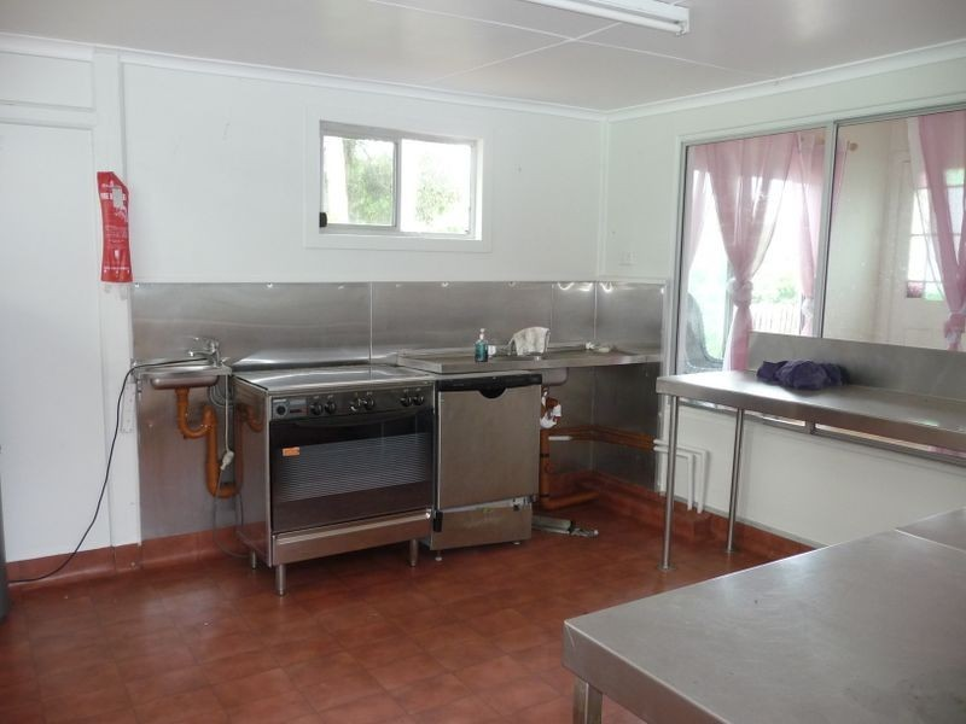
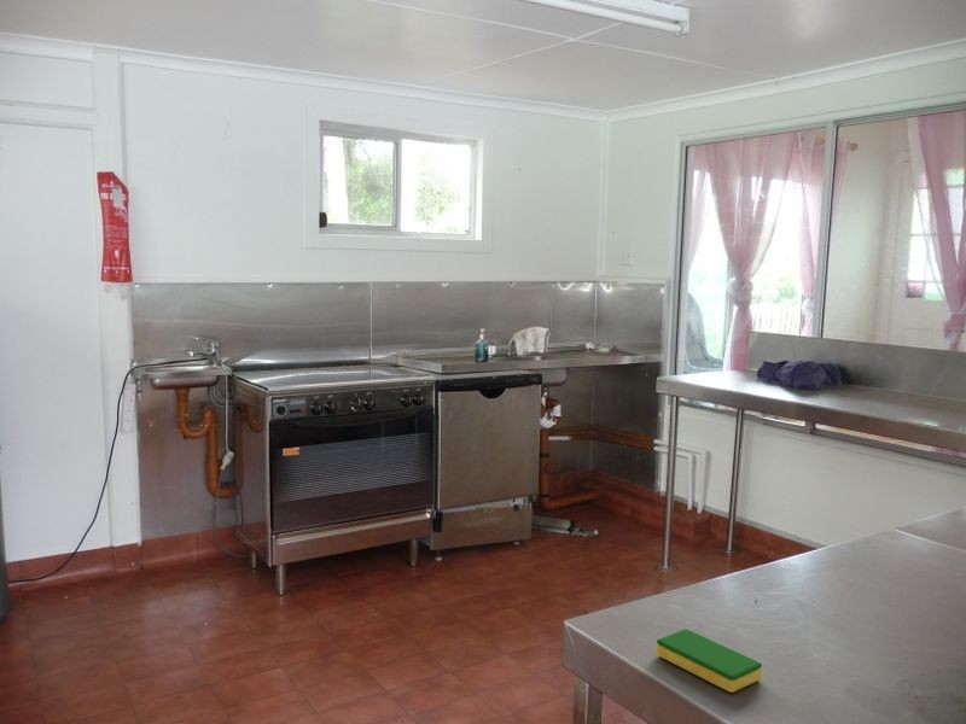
+ dish sponge [656,627,763,694]
